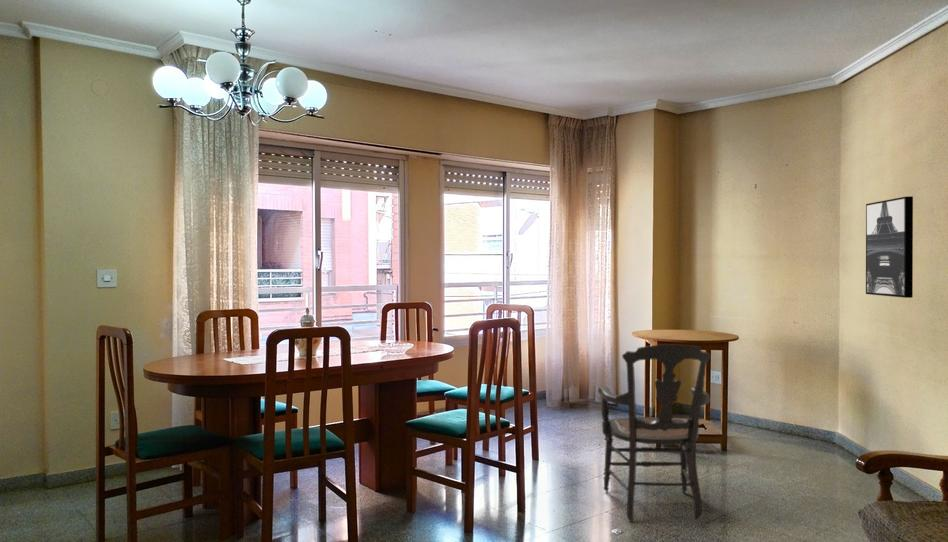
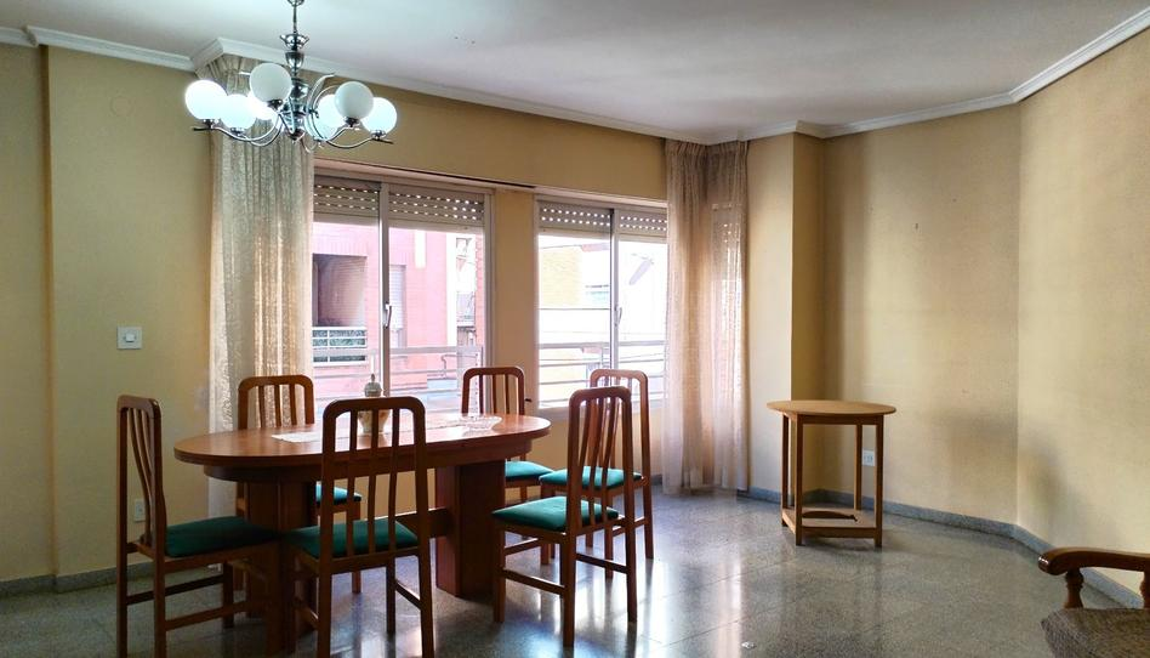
- armchair [597,344,711,522]
- wall art [865,195,914,299]
